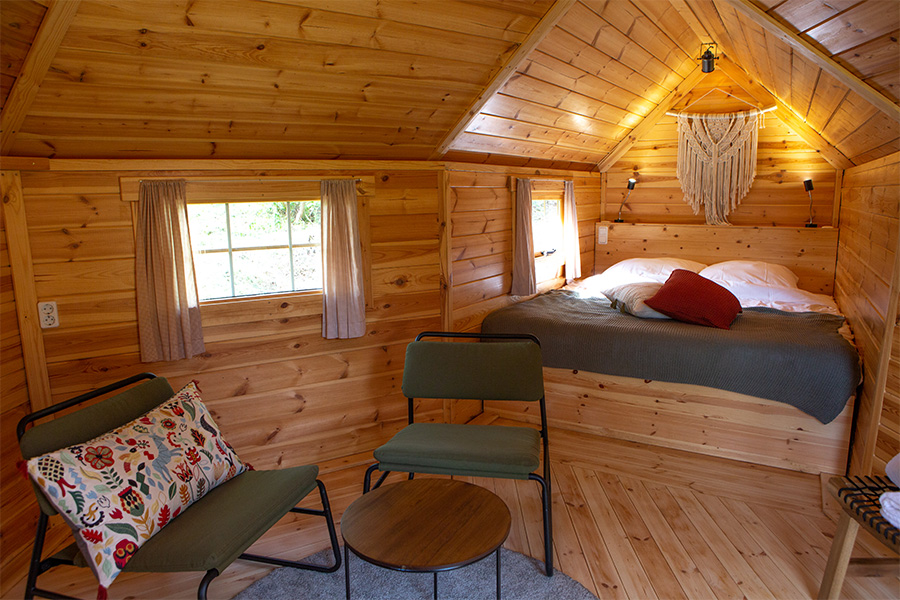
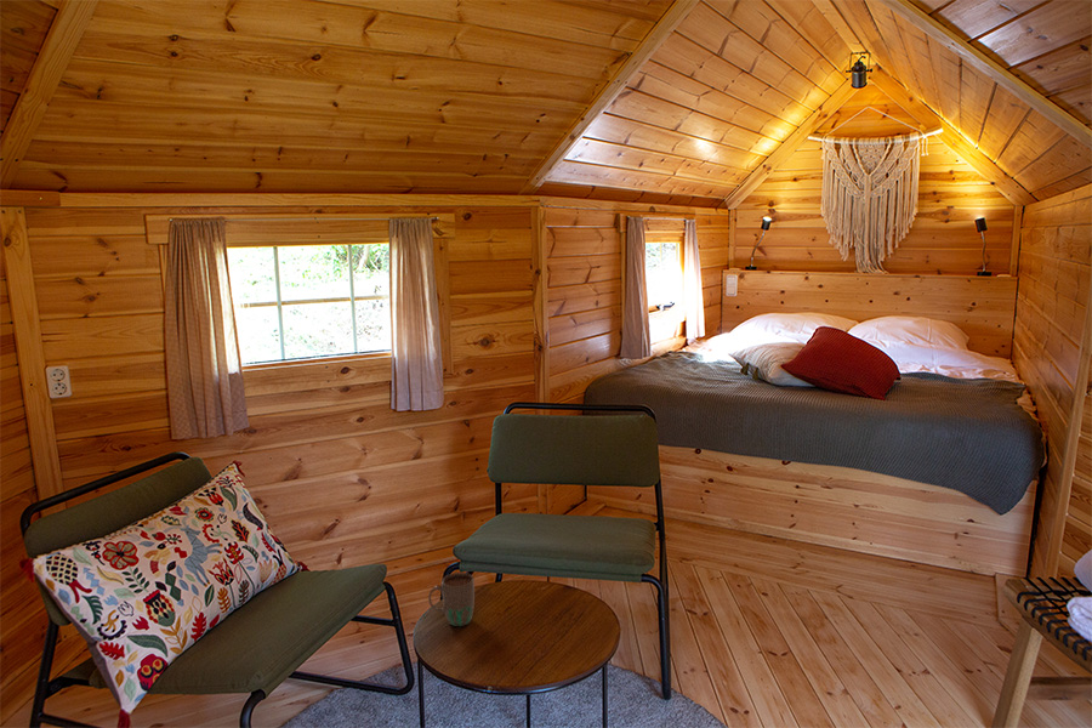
+ mug [427,571,476,627]
